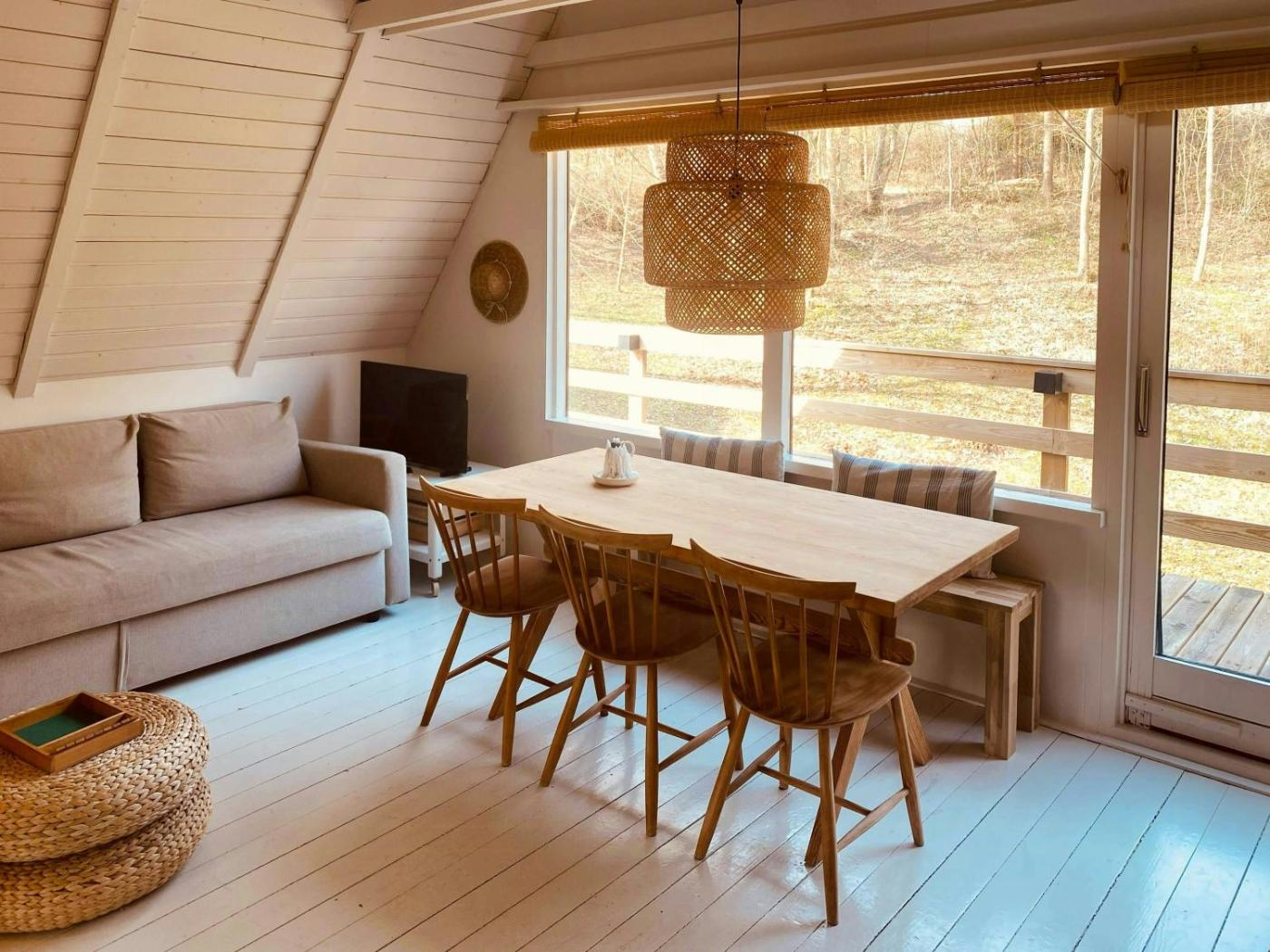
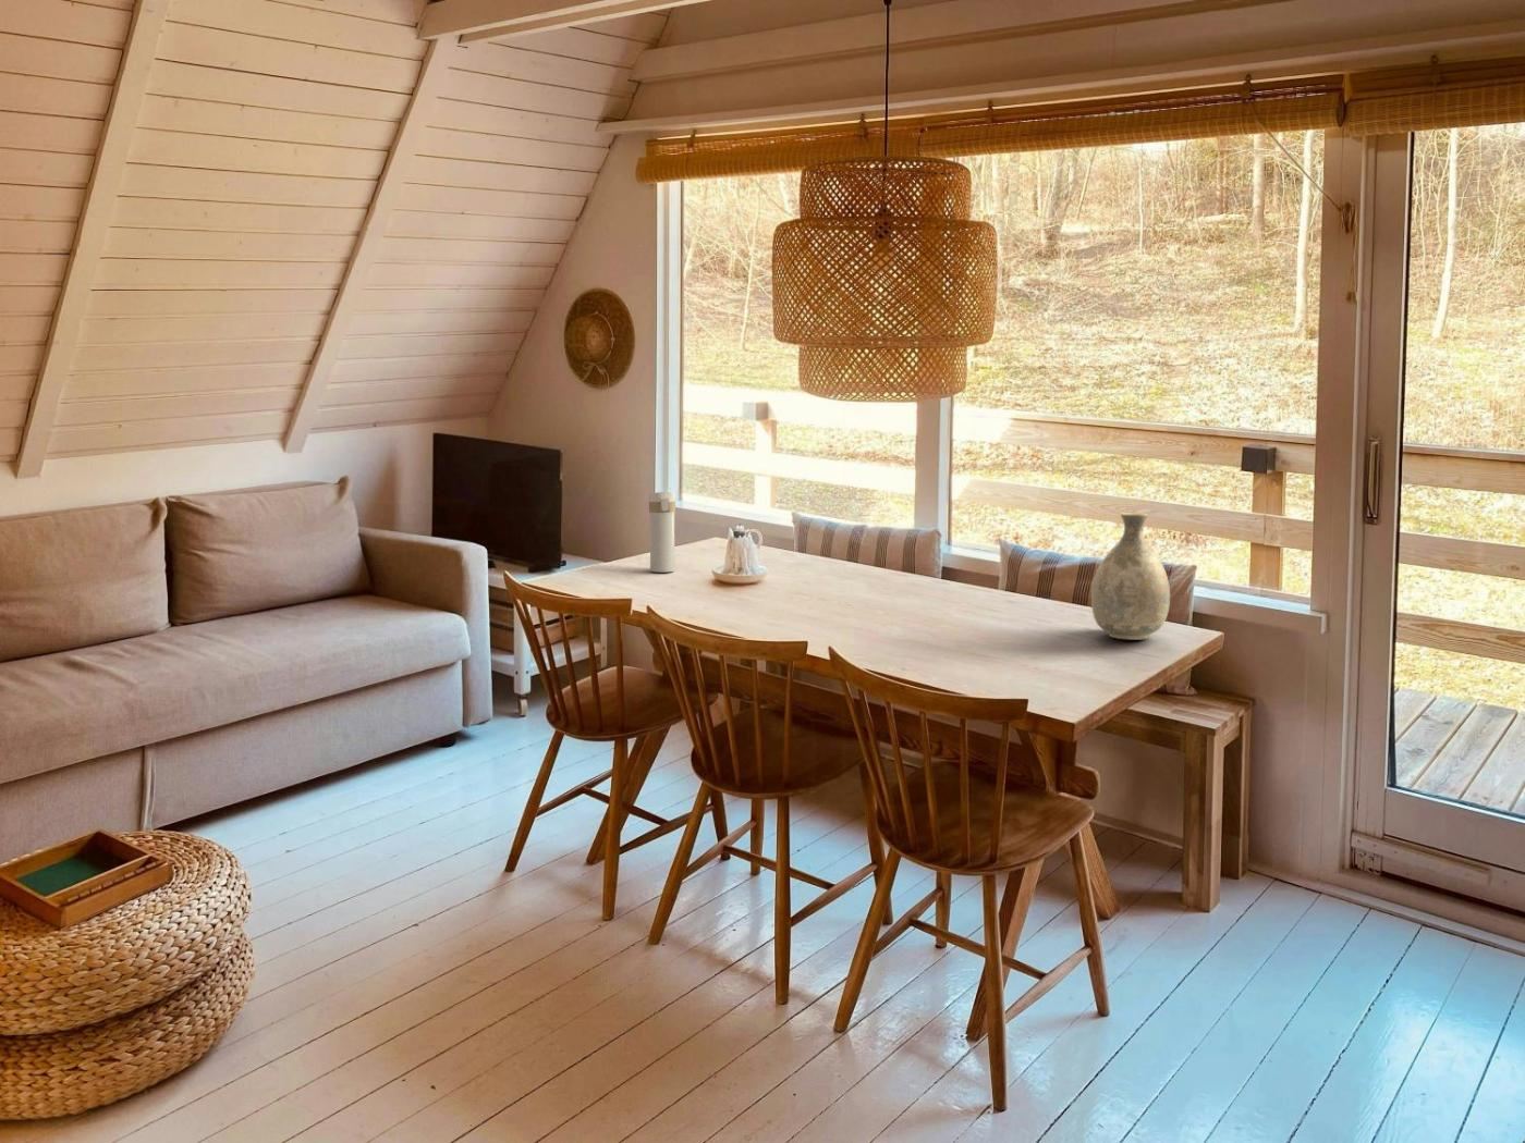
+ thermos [648,491,676,574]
+ vase [1090,511,1171,641]
